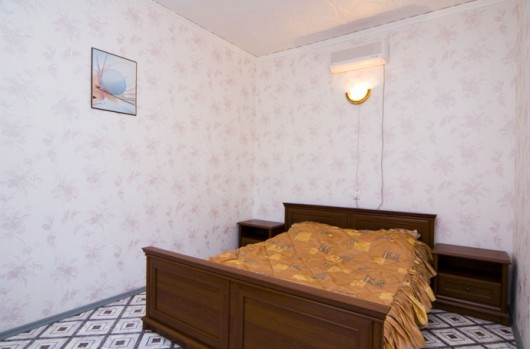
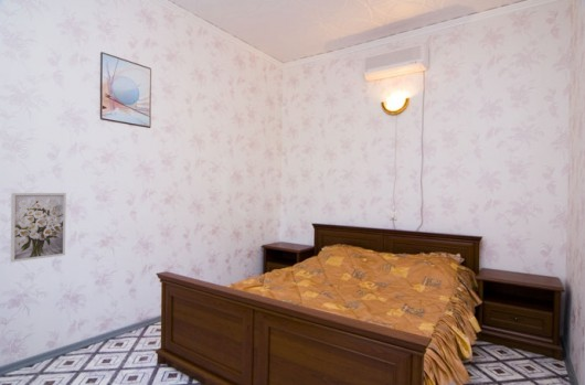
+ wall art [10,192,67,263]
